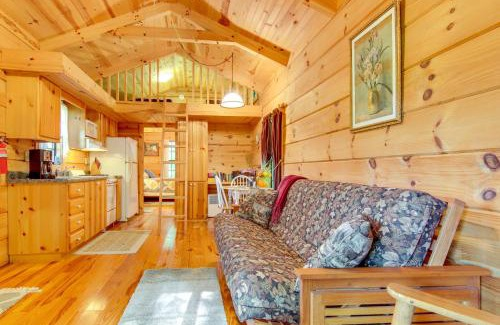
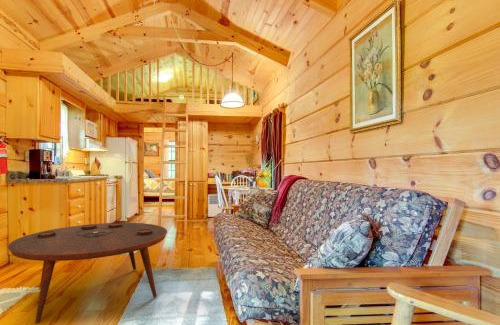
+ coffee table [7,222,168,325]
